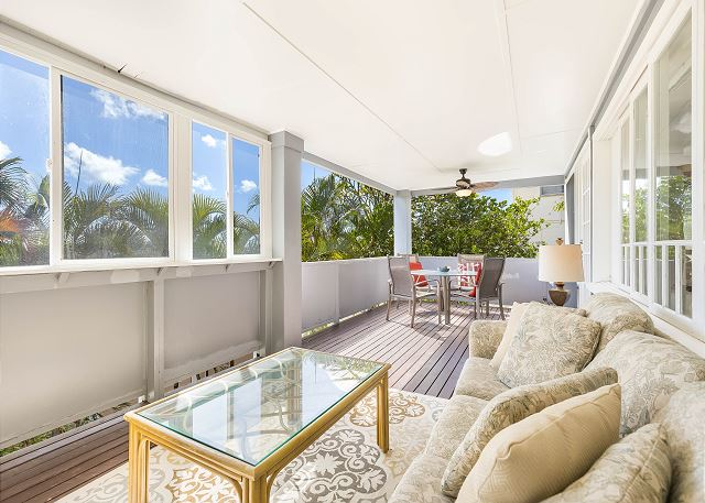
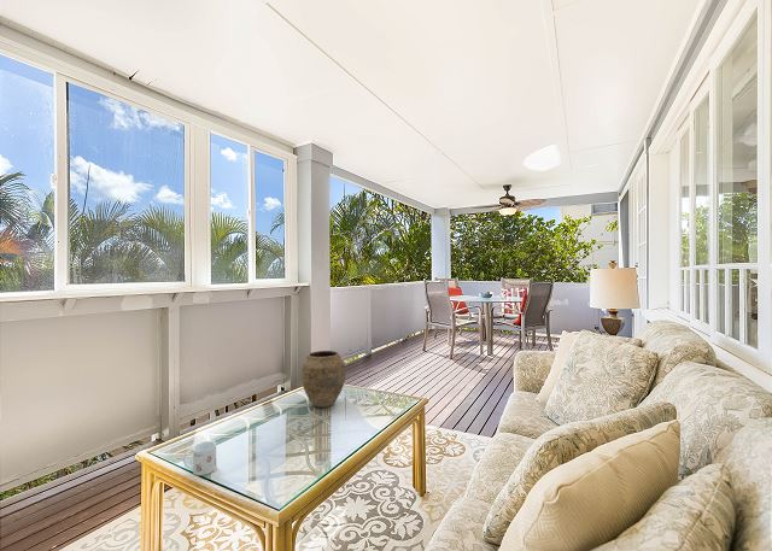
+ vase [300,350,347,409]
+ mug [182,440,217,476]
